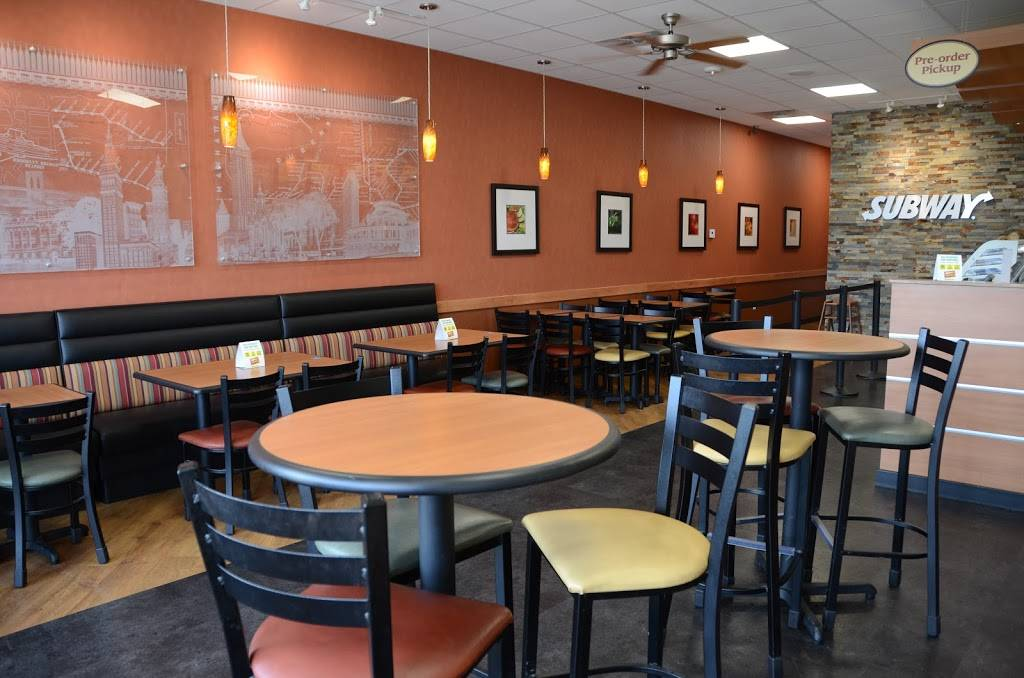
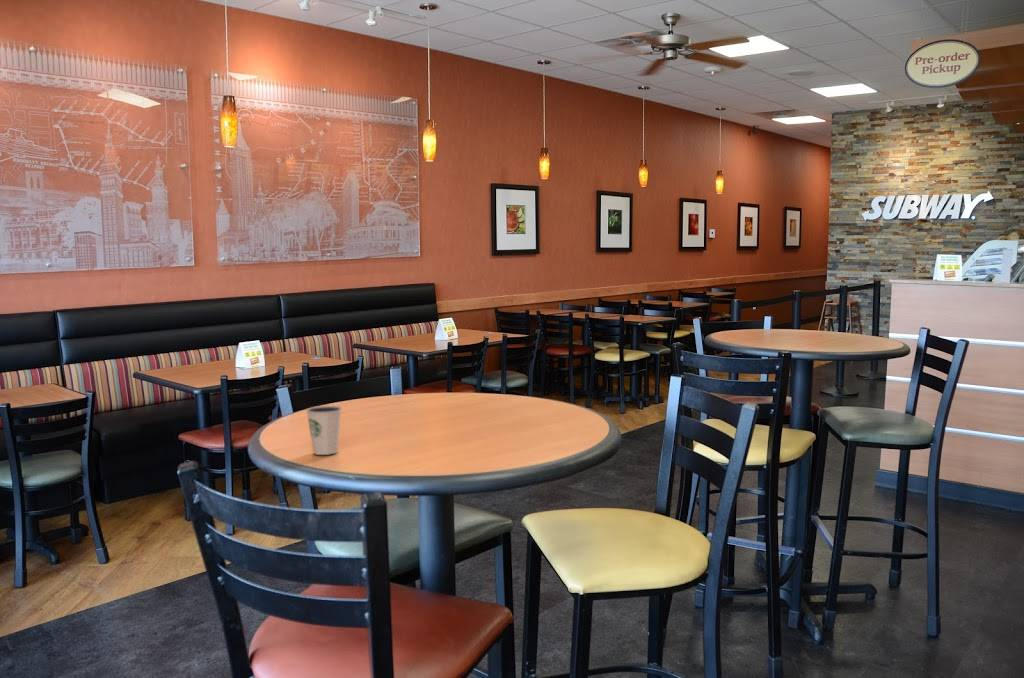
+ dixie cup [305,405,343,456]
